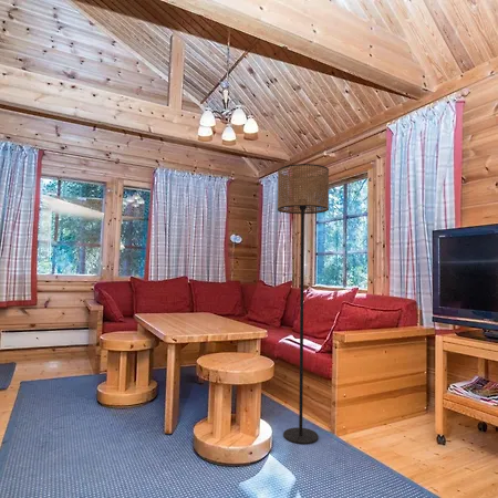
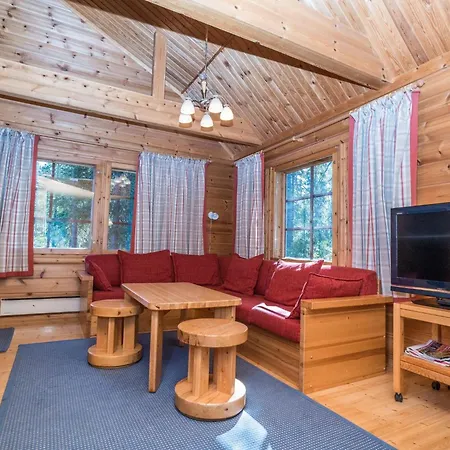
- floor lamp [277,163,330,445]
